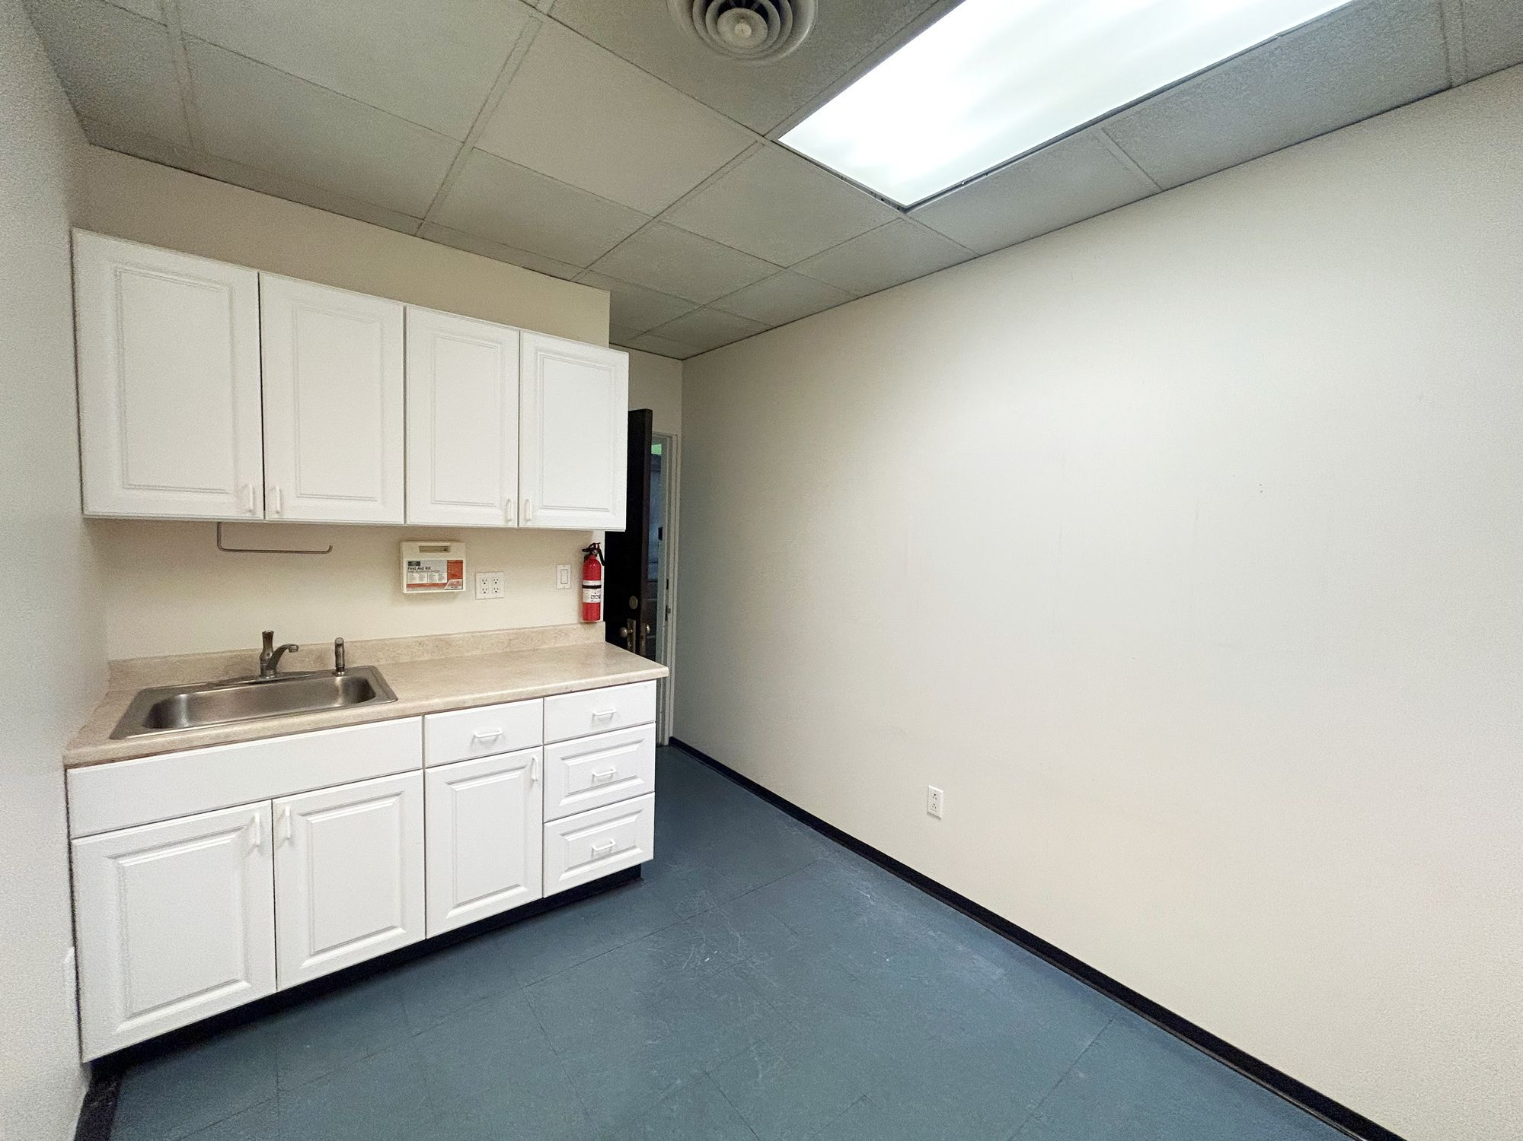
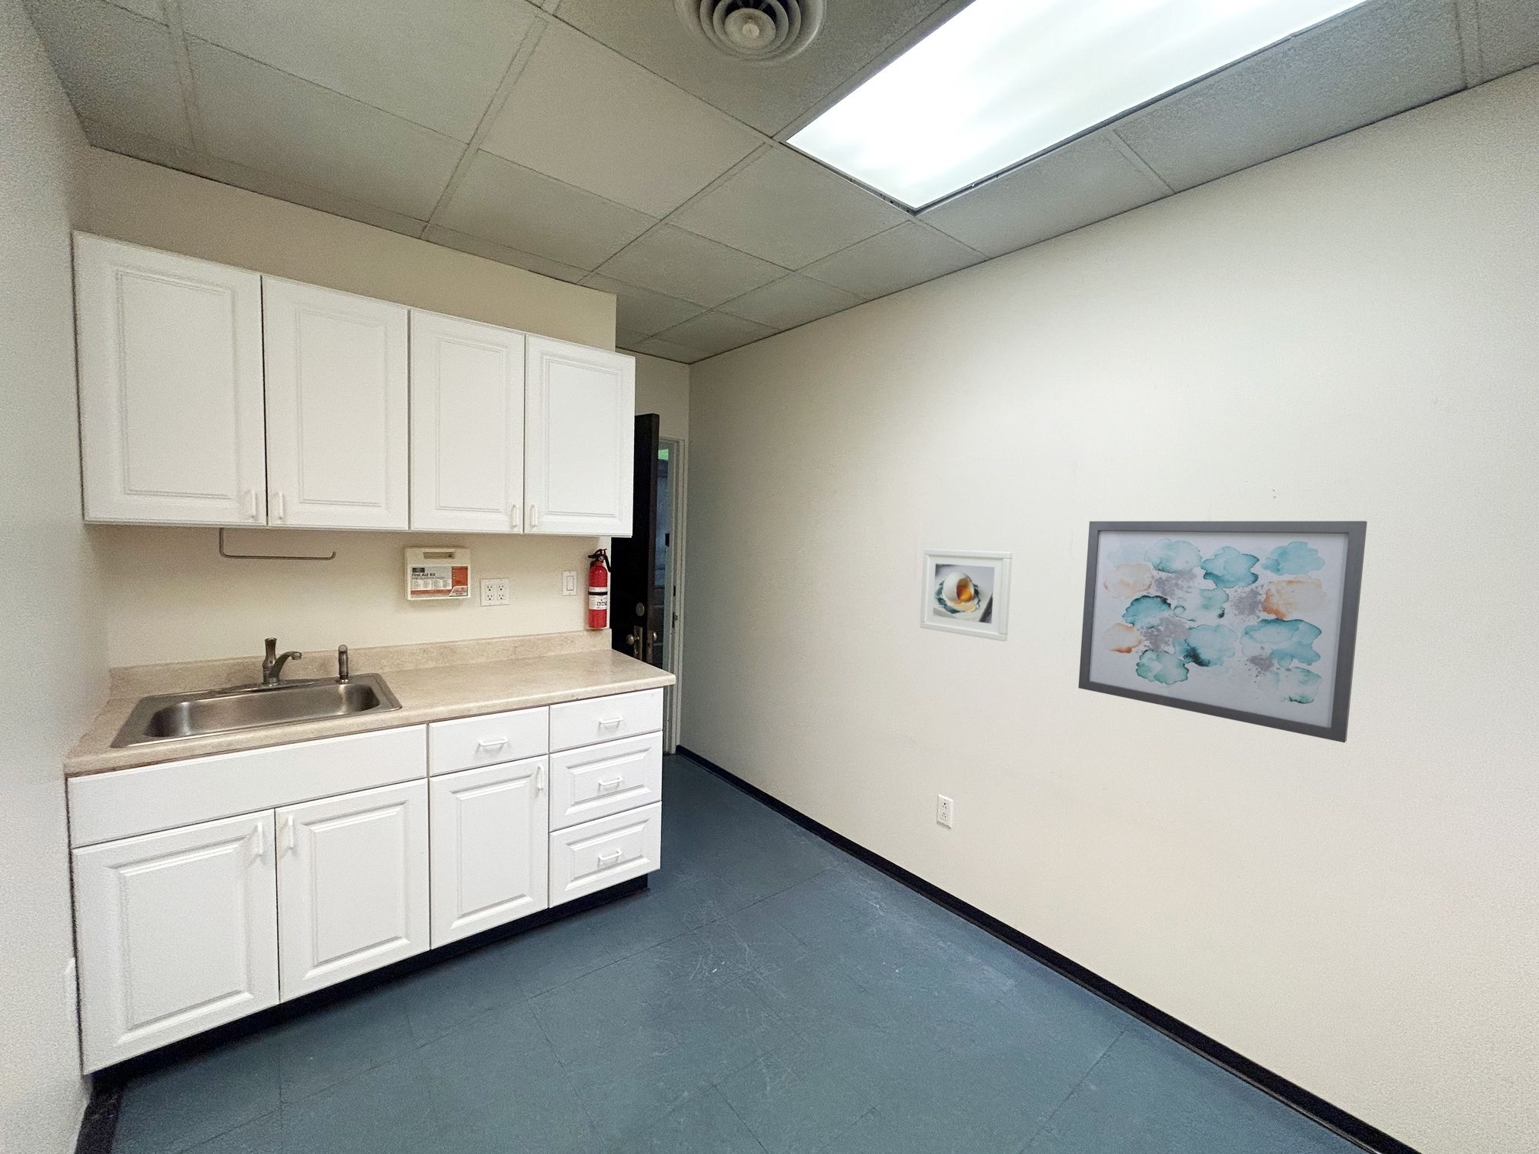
+ wall art [1079,520,1368,743]
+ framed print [920,548,1013,641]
